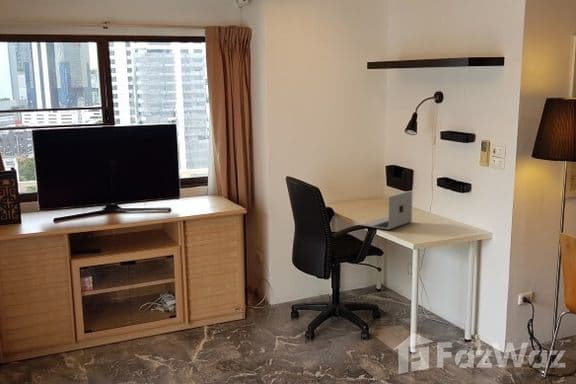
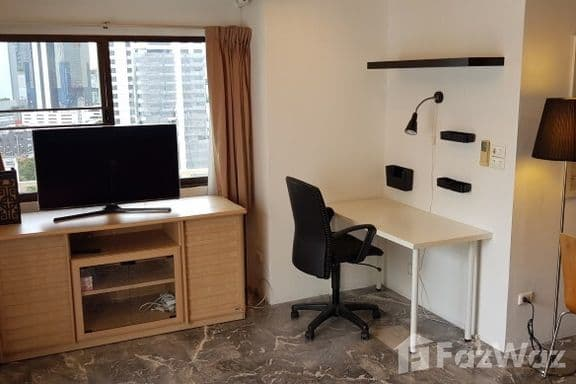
- laptop [360,190,413,230]
